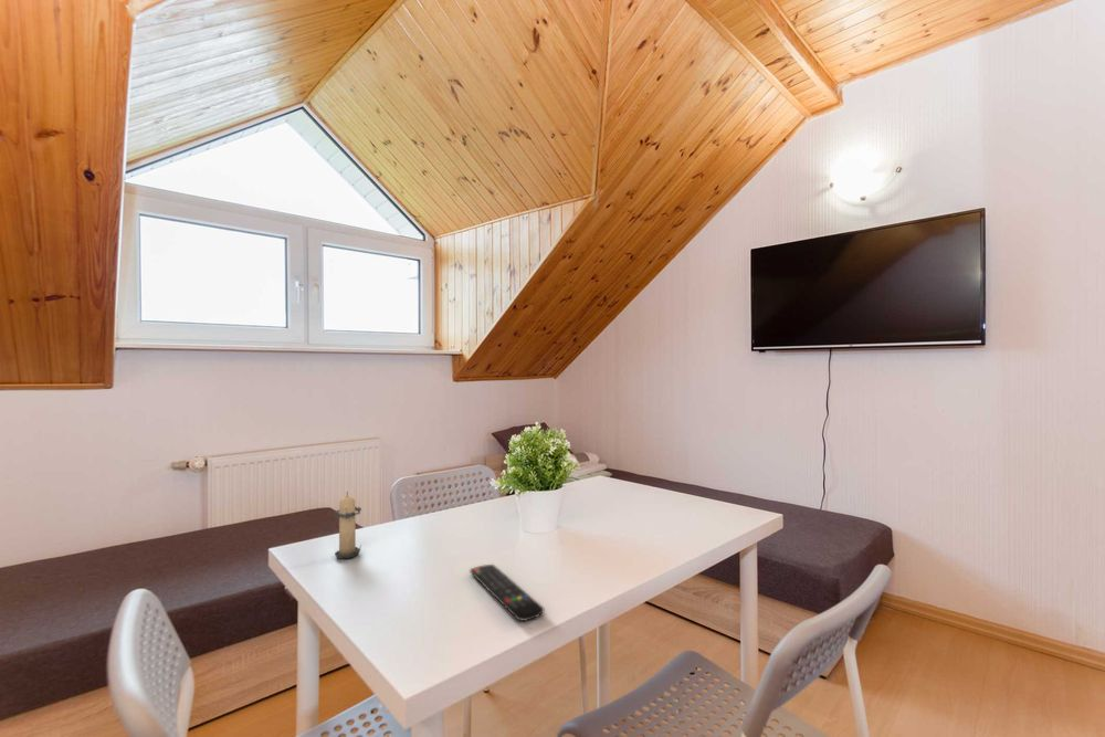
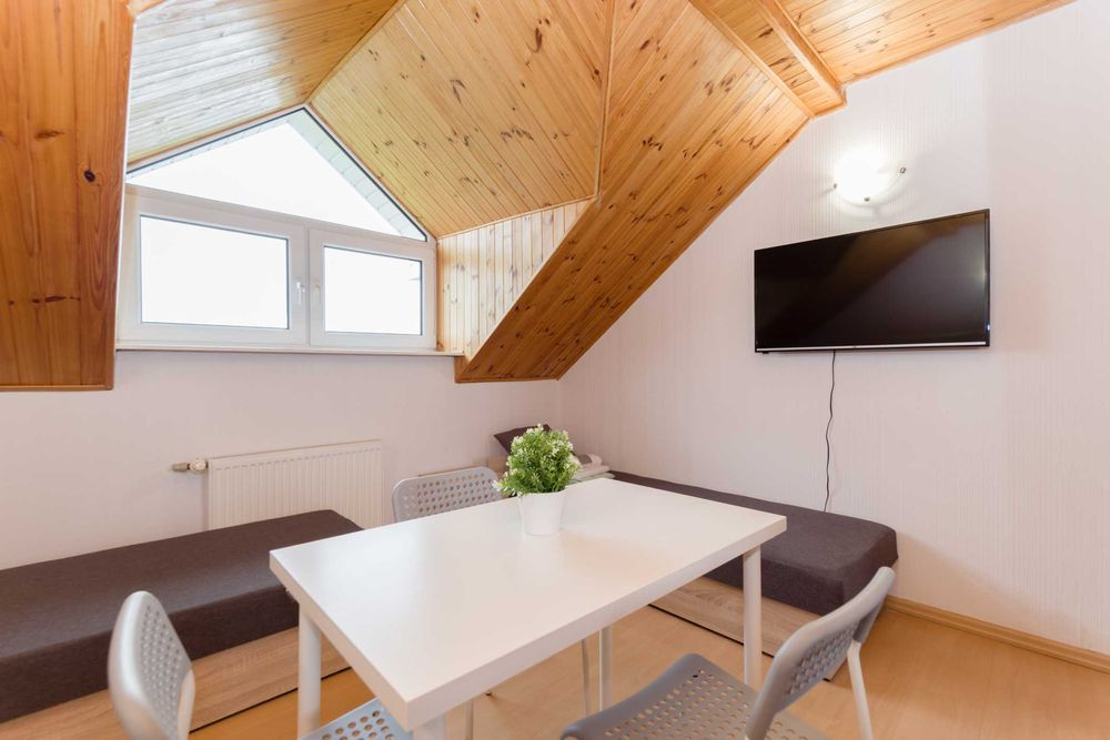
- candle [333,491,362,559]
- remote control [469,564,545,622]
